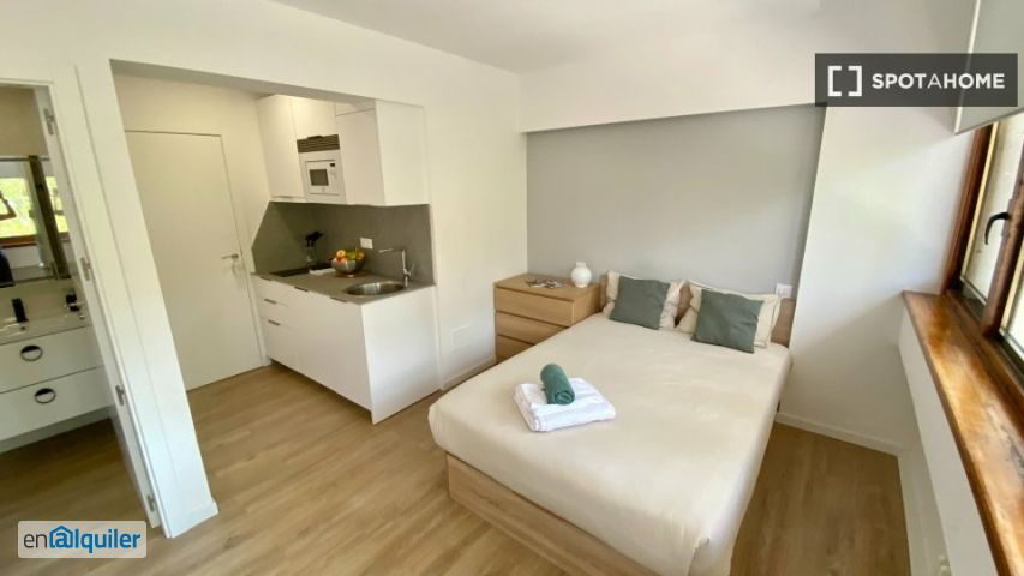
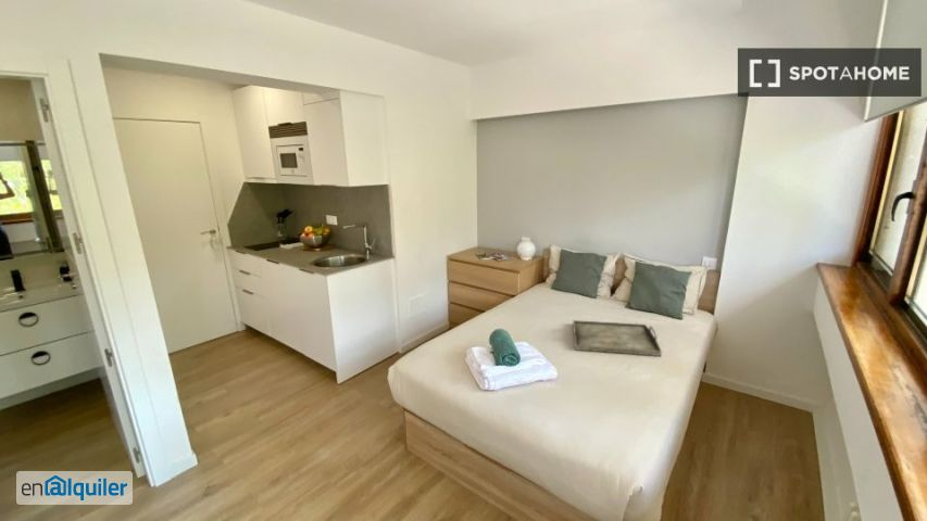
+ serving tray [572,319,663,357]
